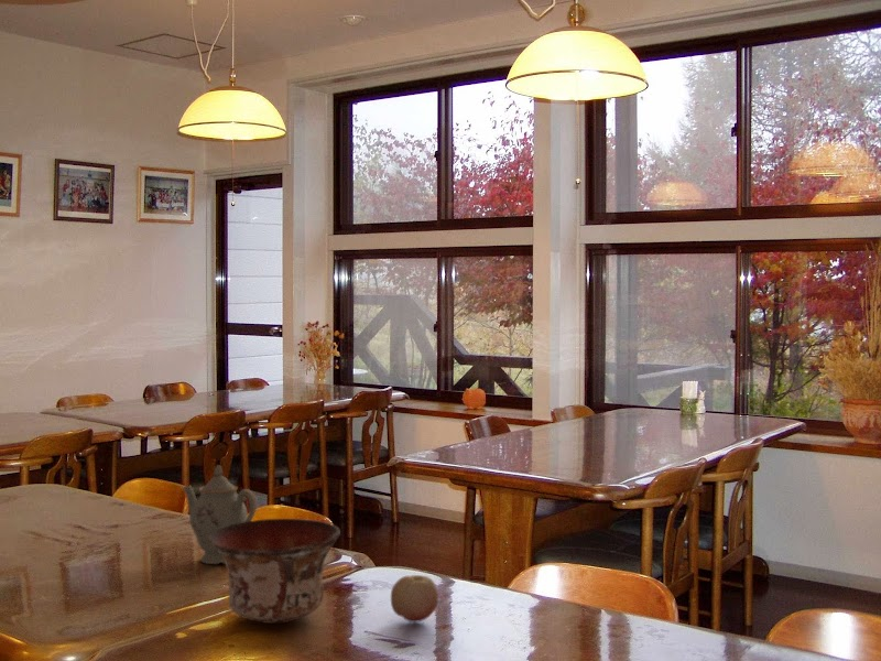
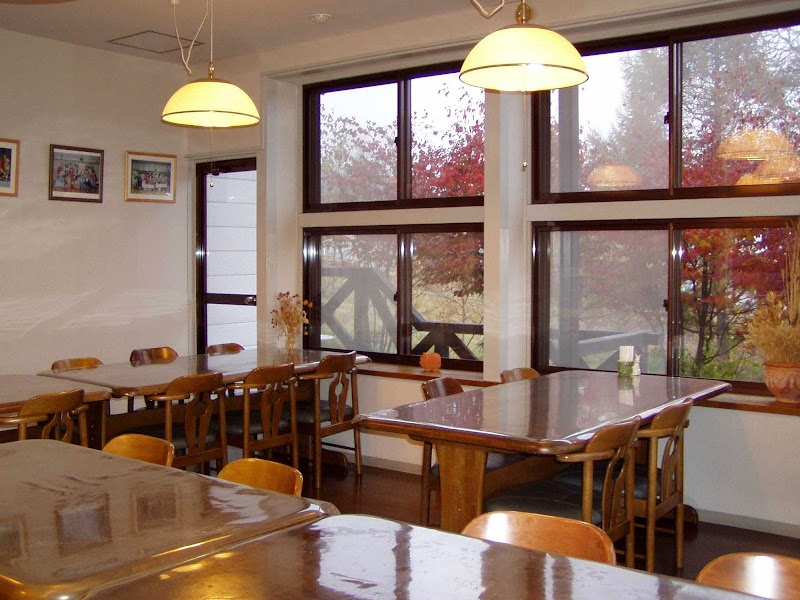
- chinaware [181,464,258,565]
- fruit [390,574,439,624]
- bowl [209,518,341,625]
